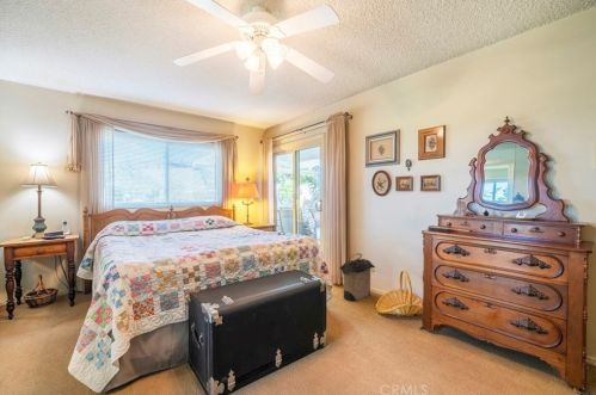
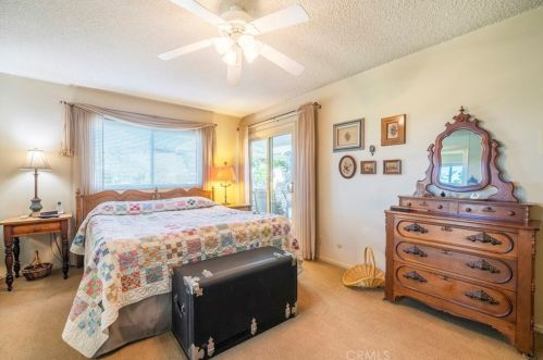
- laundry hamper [338,252,376,302]
